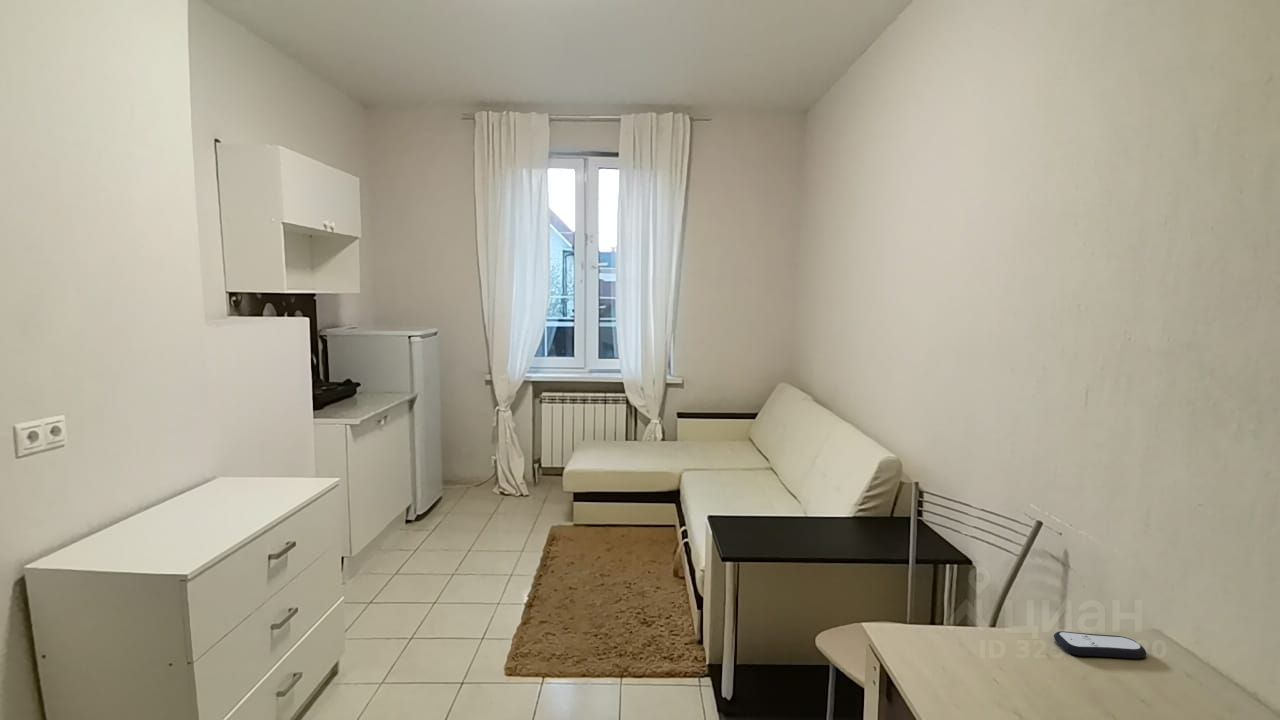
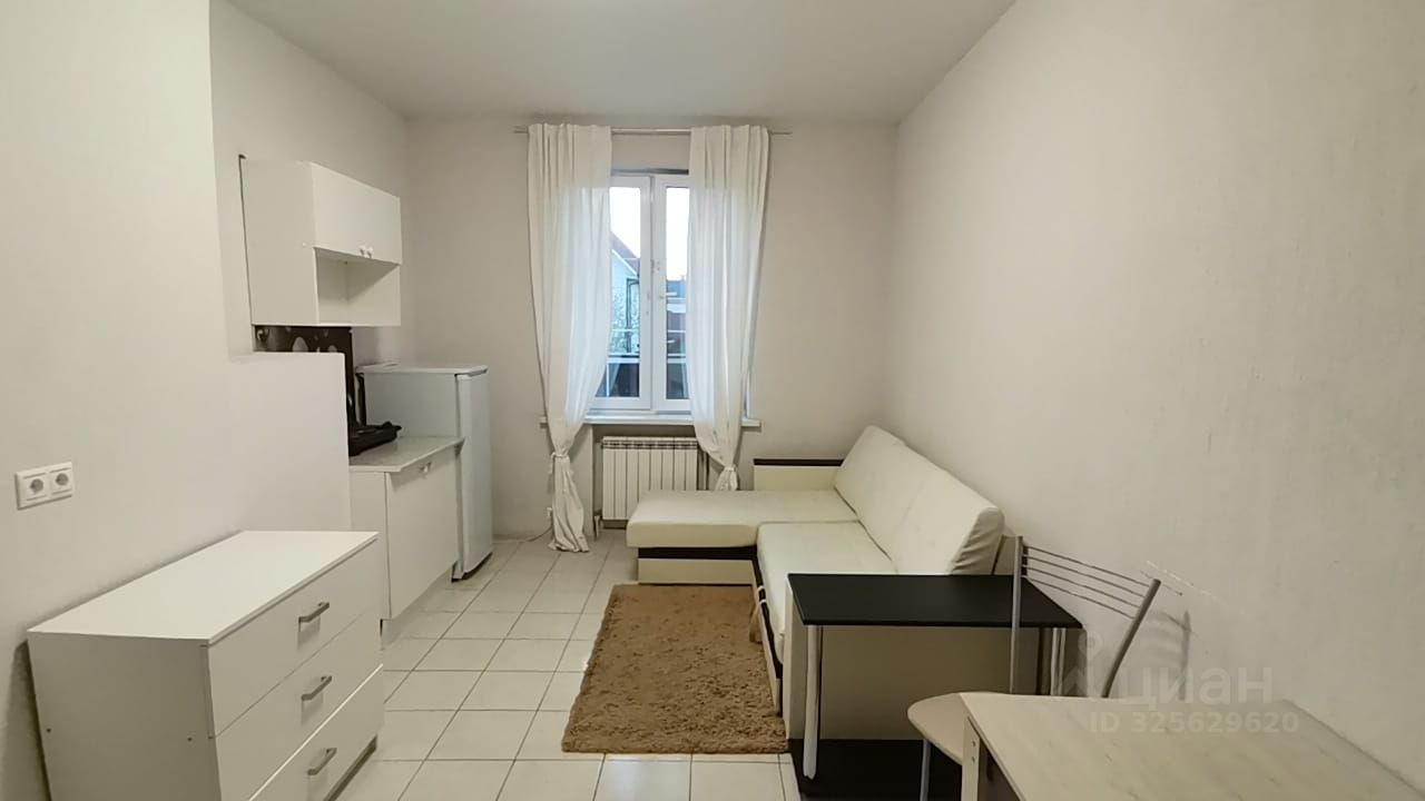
- remote control [1053,630,1147,660]
